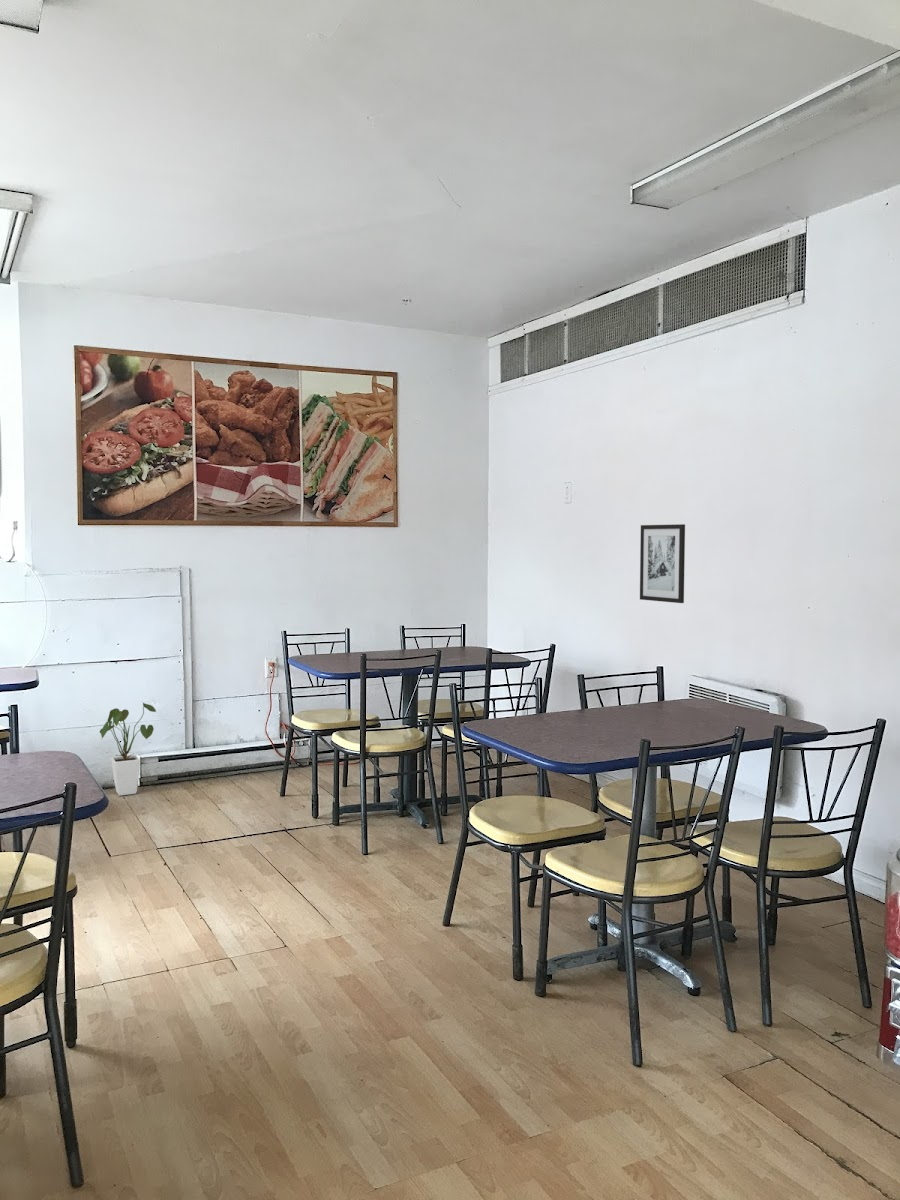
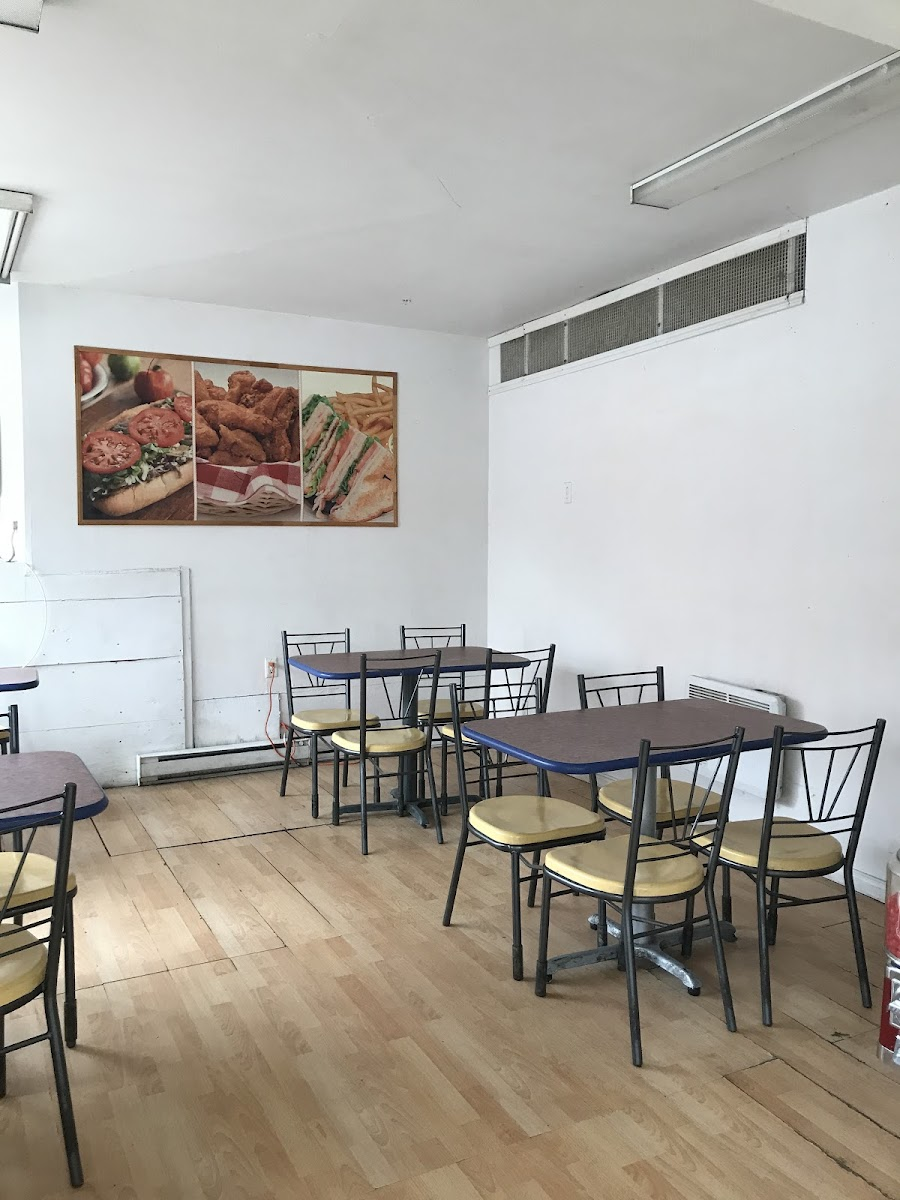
- house plant [99,700,158,797]
- wall art [639,523,686,604]
